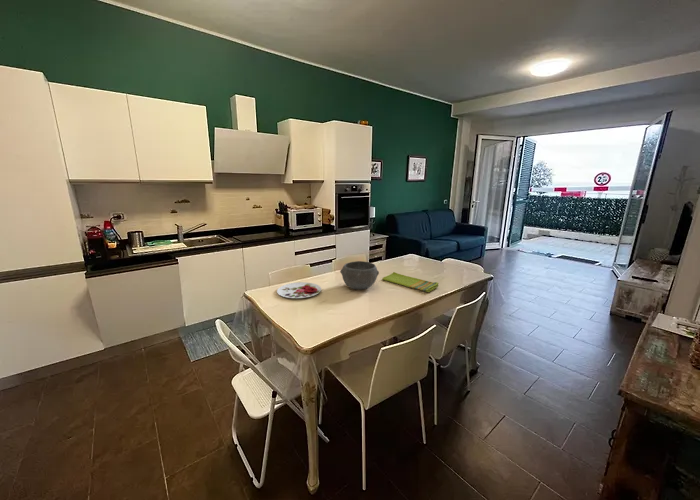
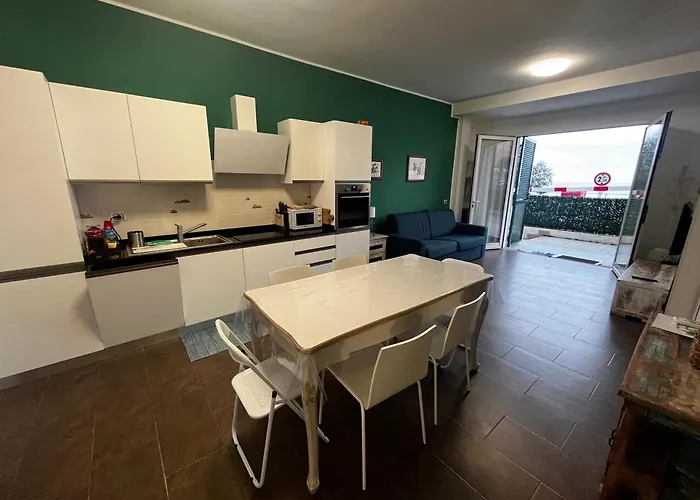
- plate [276,281,322,299]
- bowl [339,260,380,291]
- dish towel [381,271,439,293]
